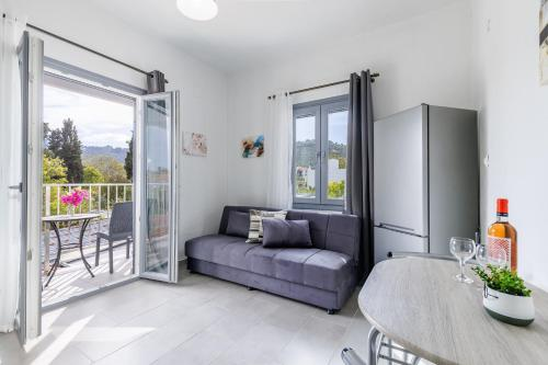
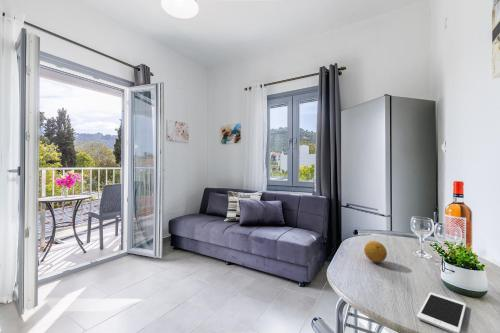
+ cell phone [416,292,467,333]
+ fruit [363,240,388,263]
